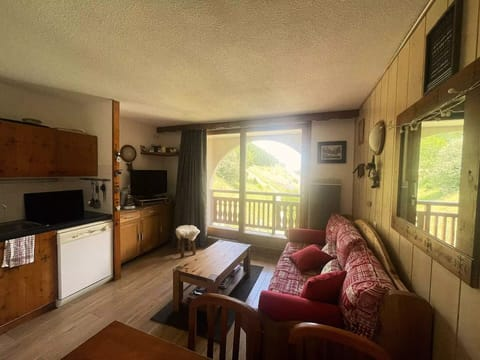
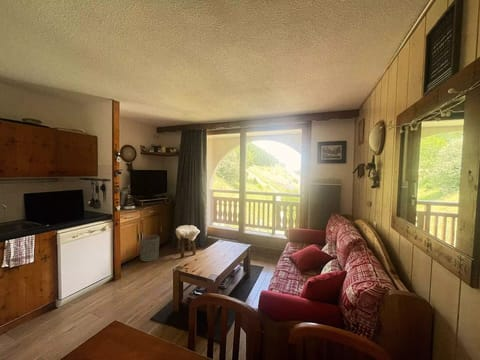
+ waste bin [139,234,160,262]
